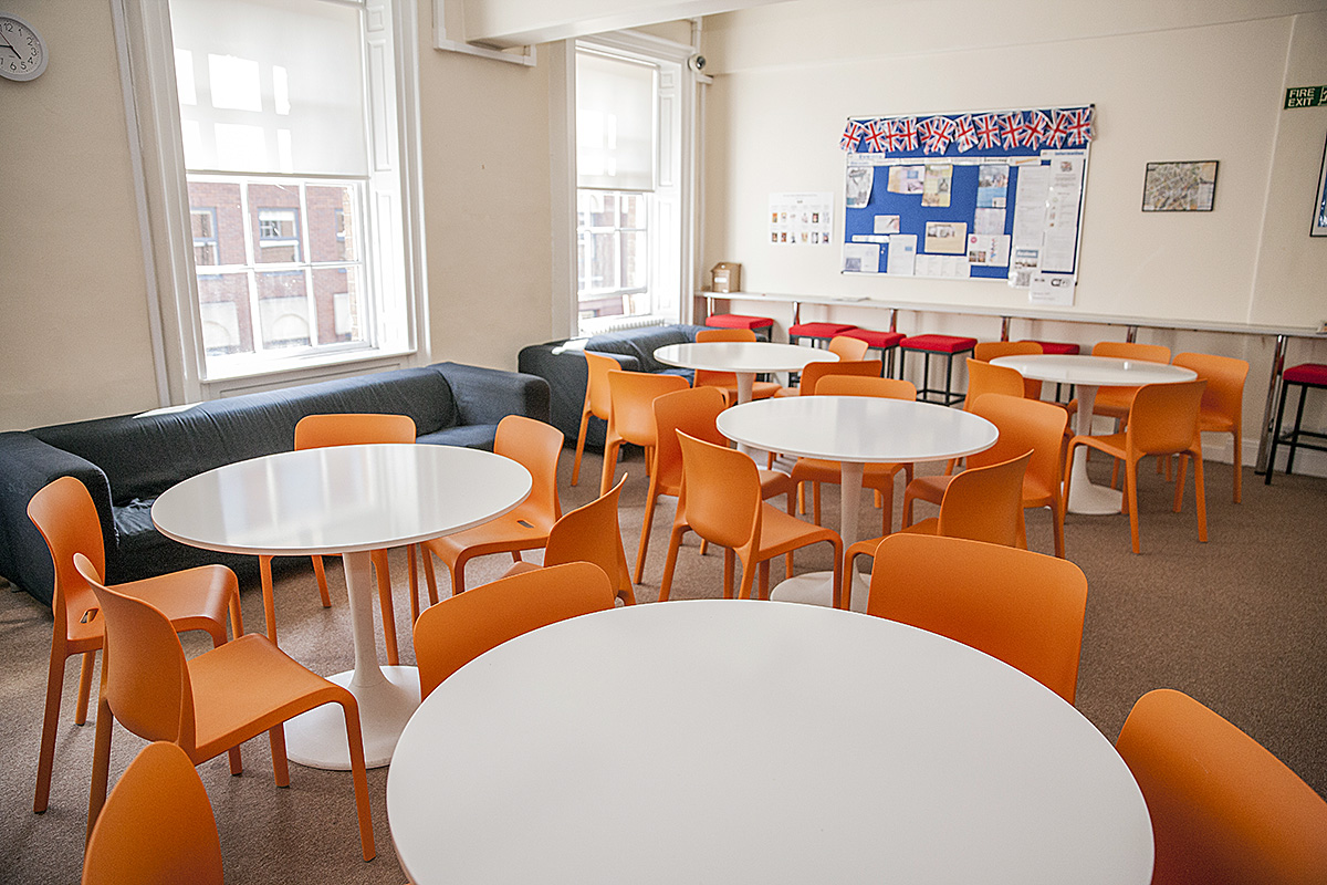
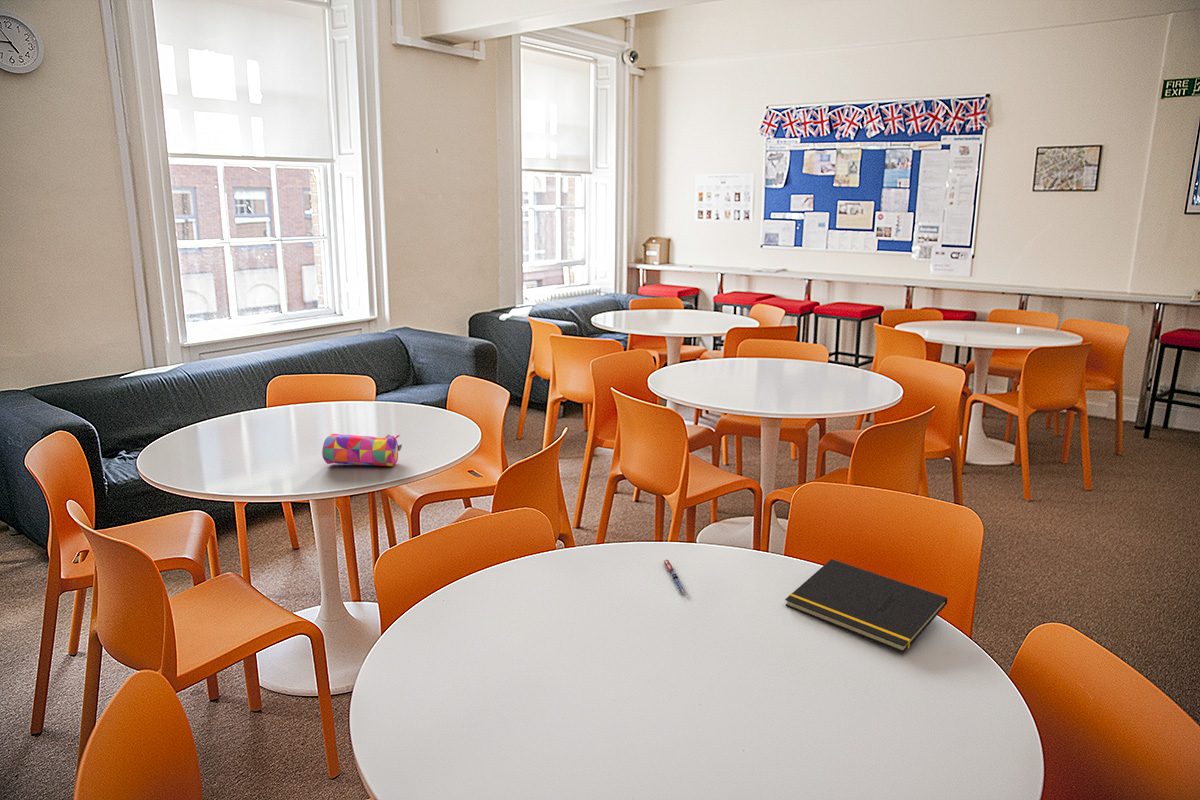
+ notepad [784,558,948,653]
+ pen [662,558,688,595]
+ pencil case [321,433,403,467]
